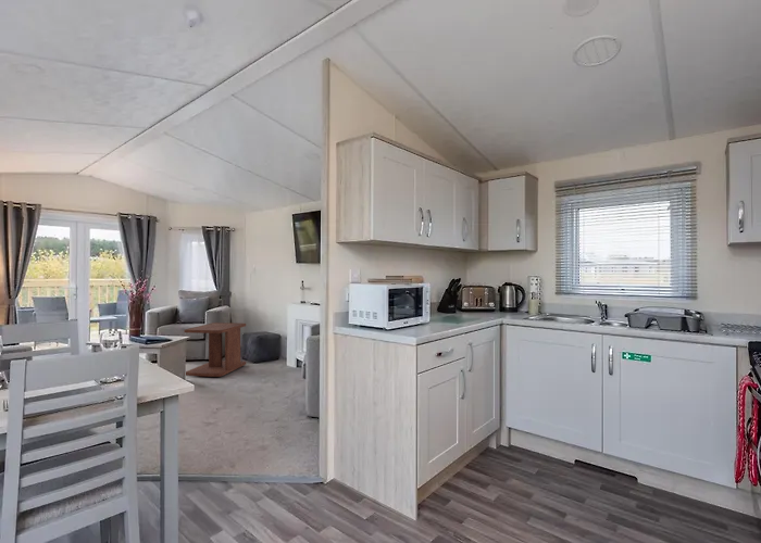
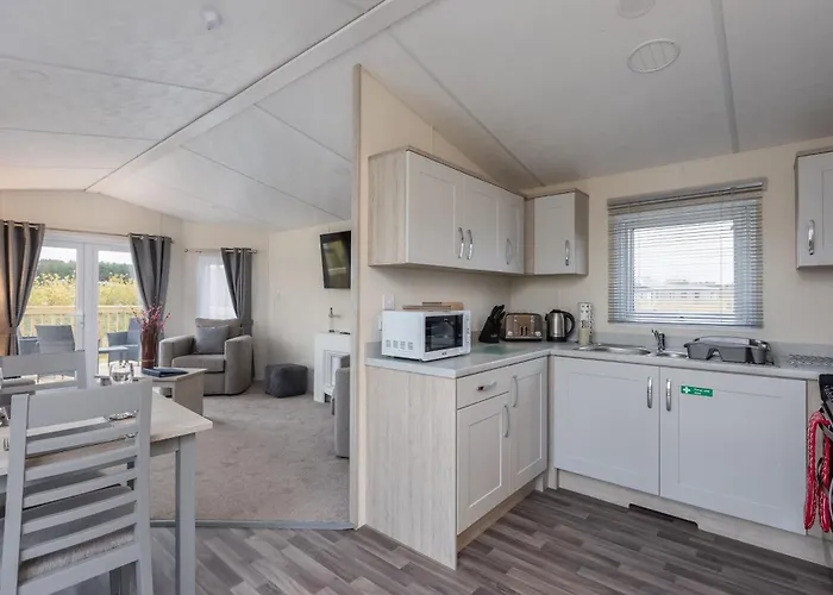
- side table [183,321,247,378]
